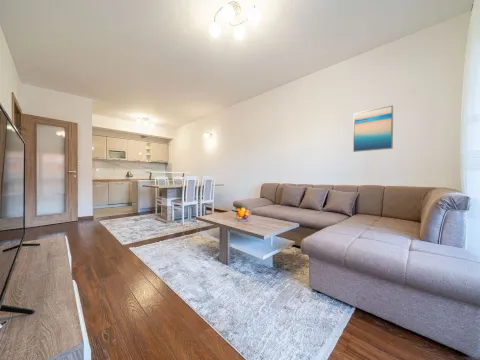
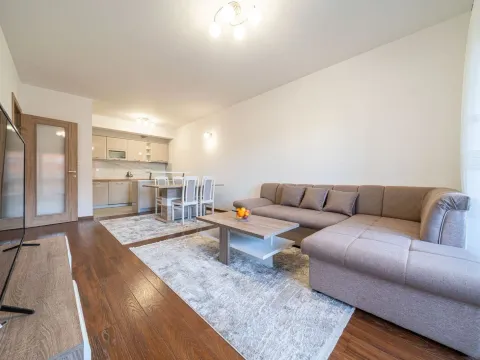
- wall art [352,104,394,153]
